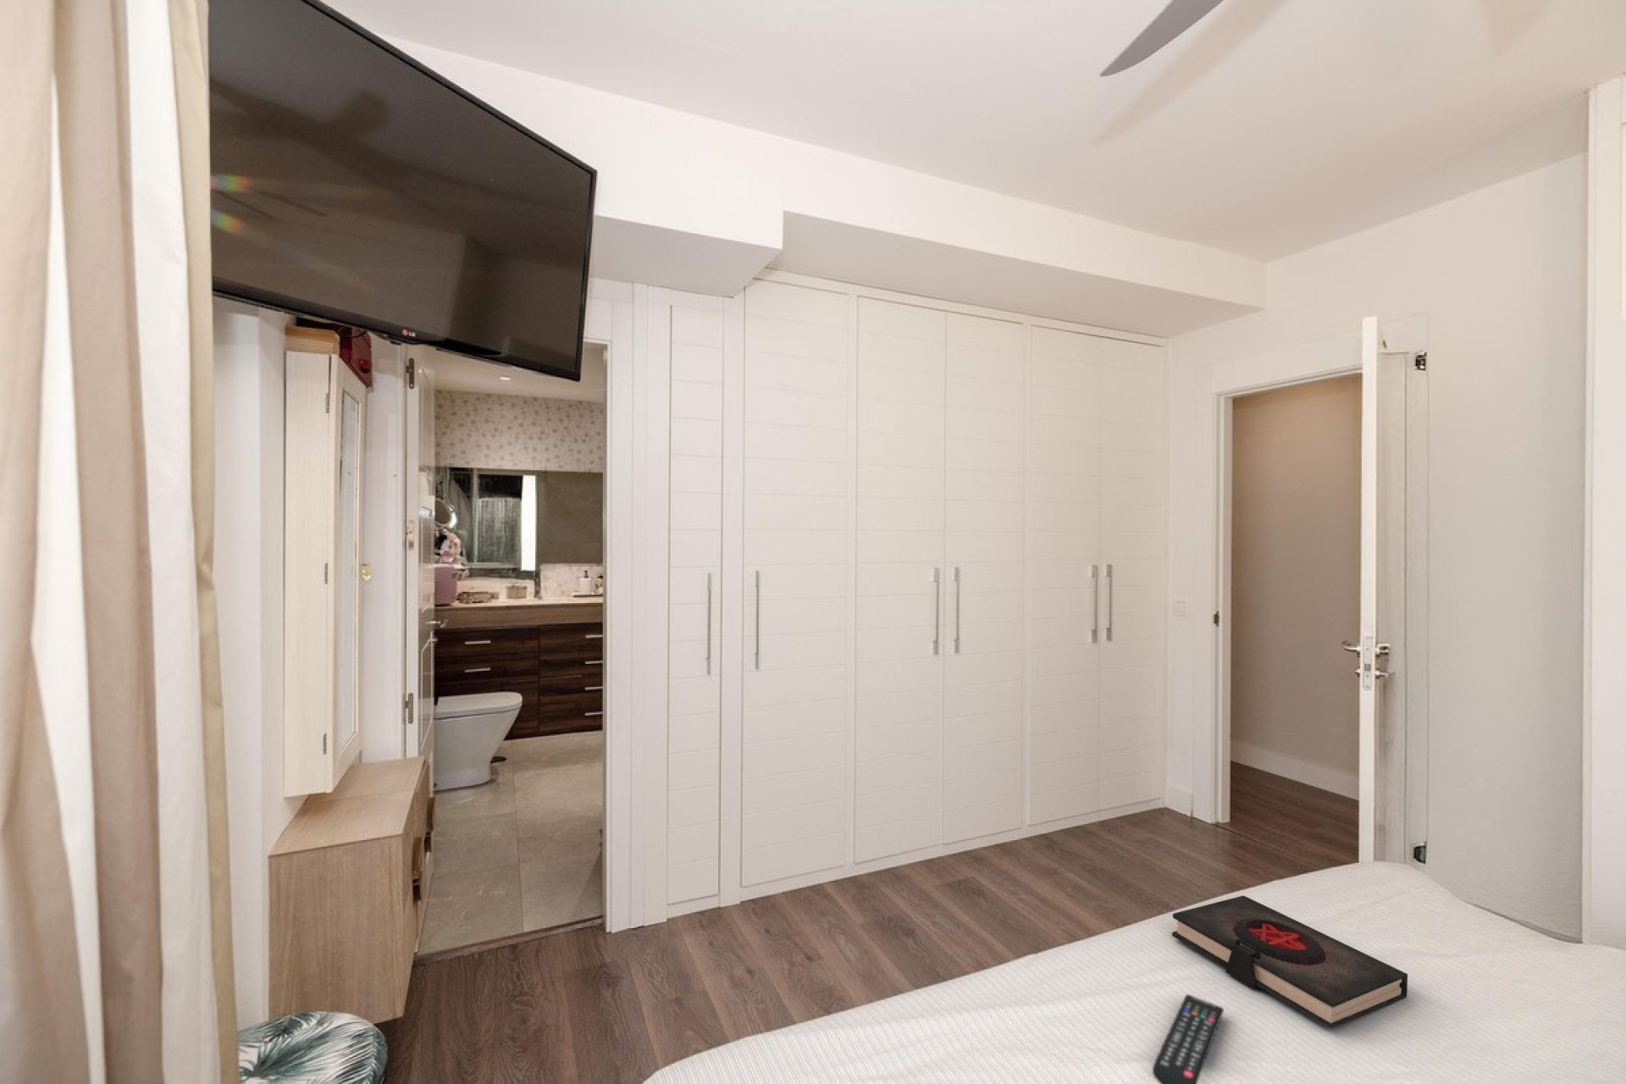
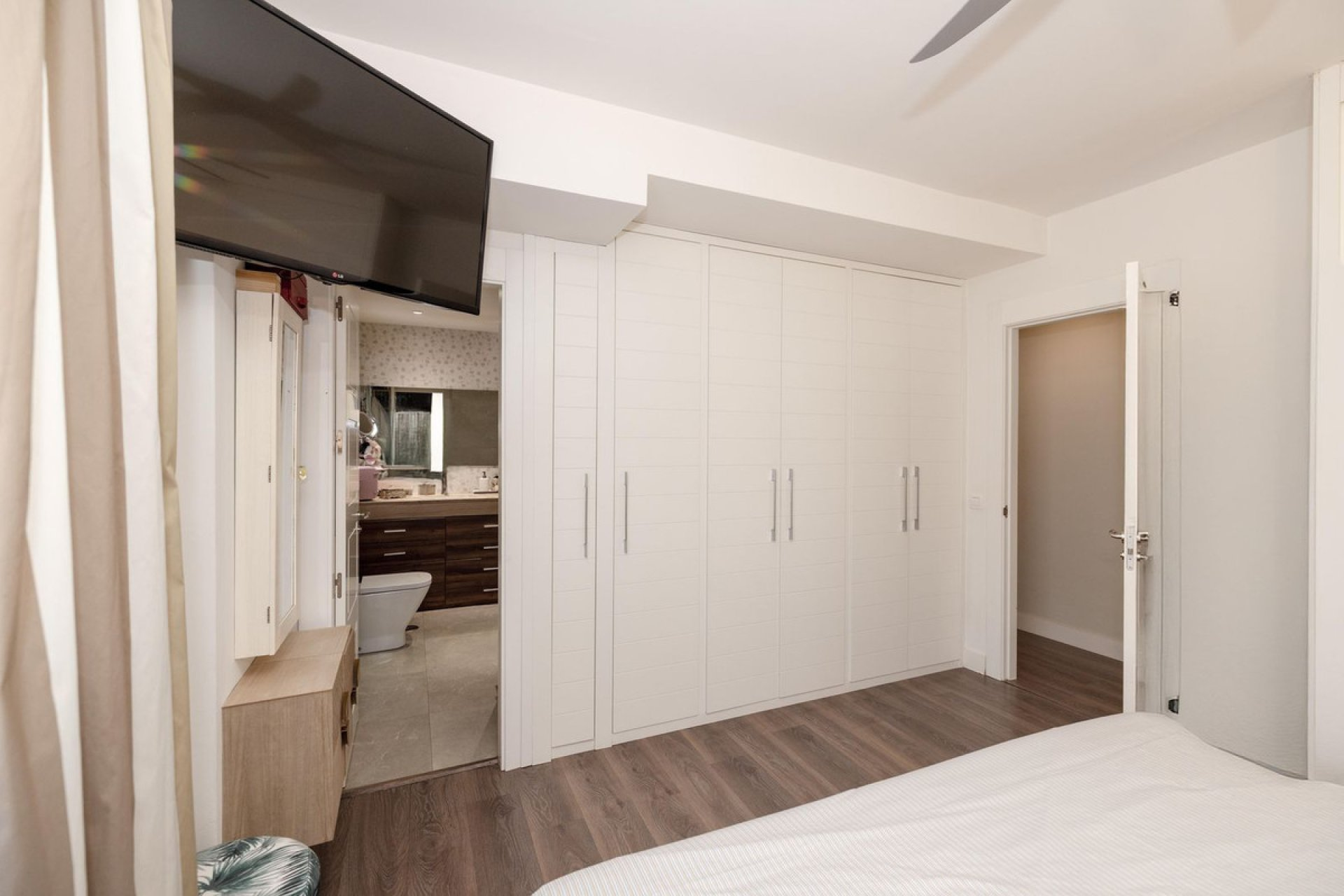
- remote control [1152,993,1224,1084]
- book [1171,895,1408,1030]
